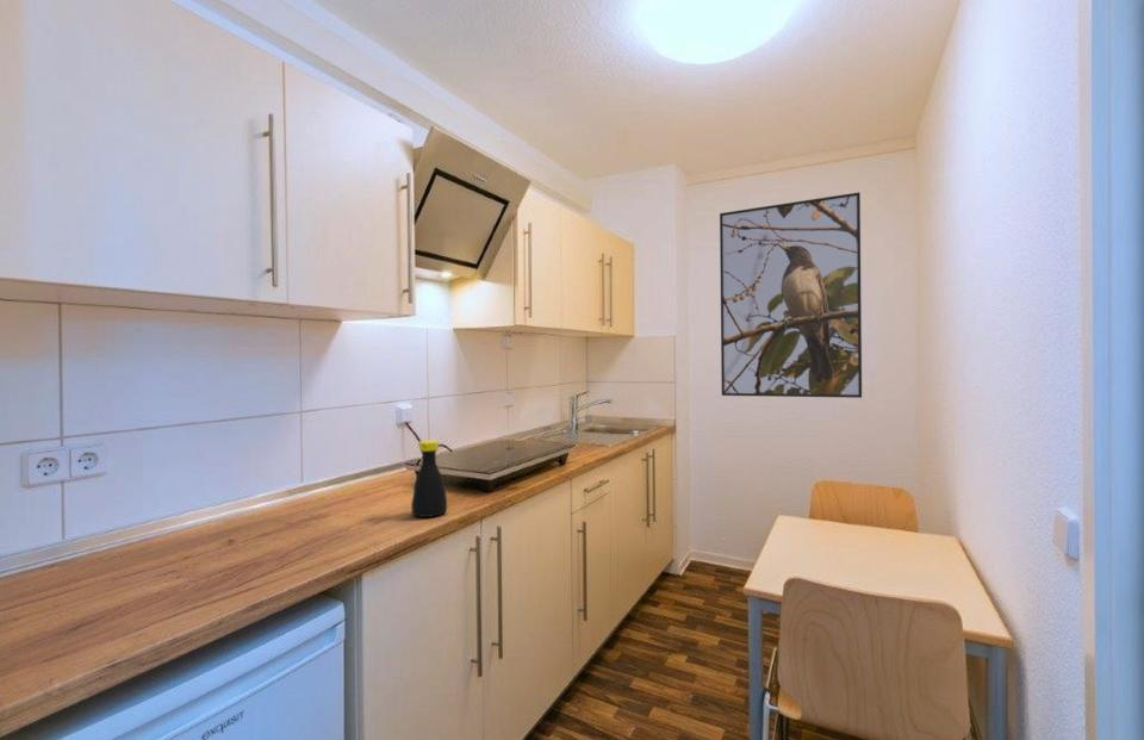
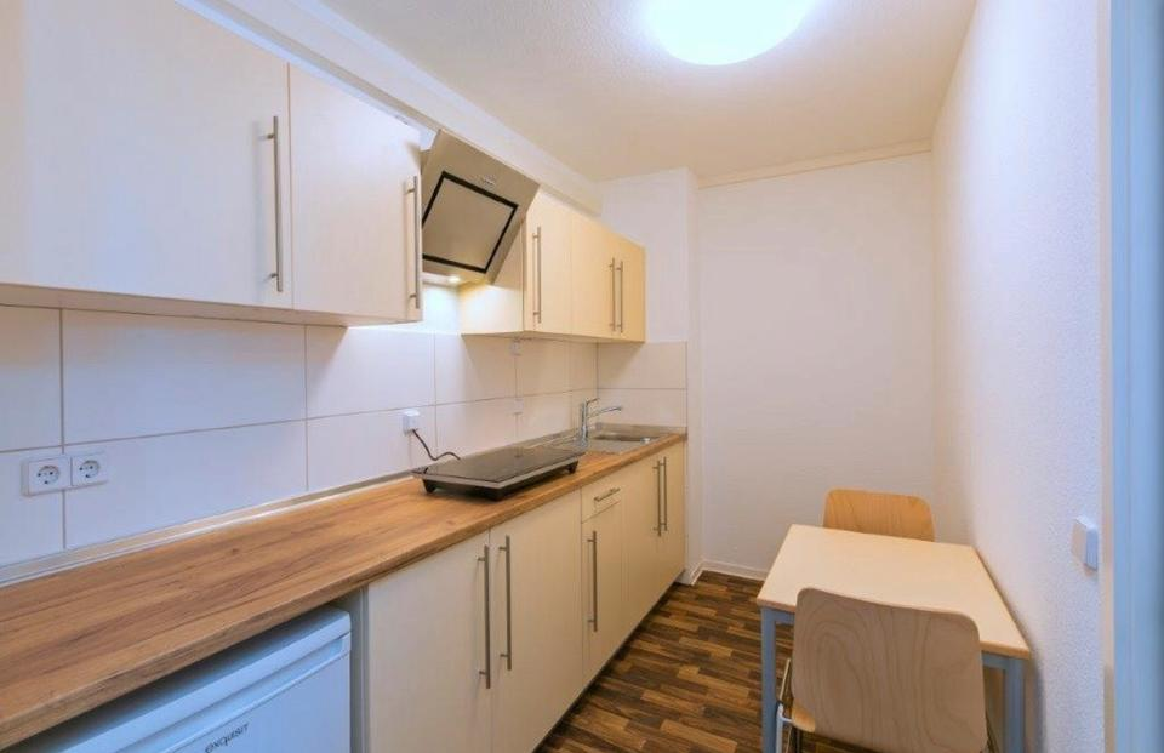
- bottle [410,439,448,518]
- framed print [719,191,863,399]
